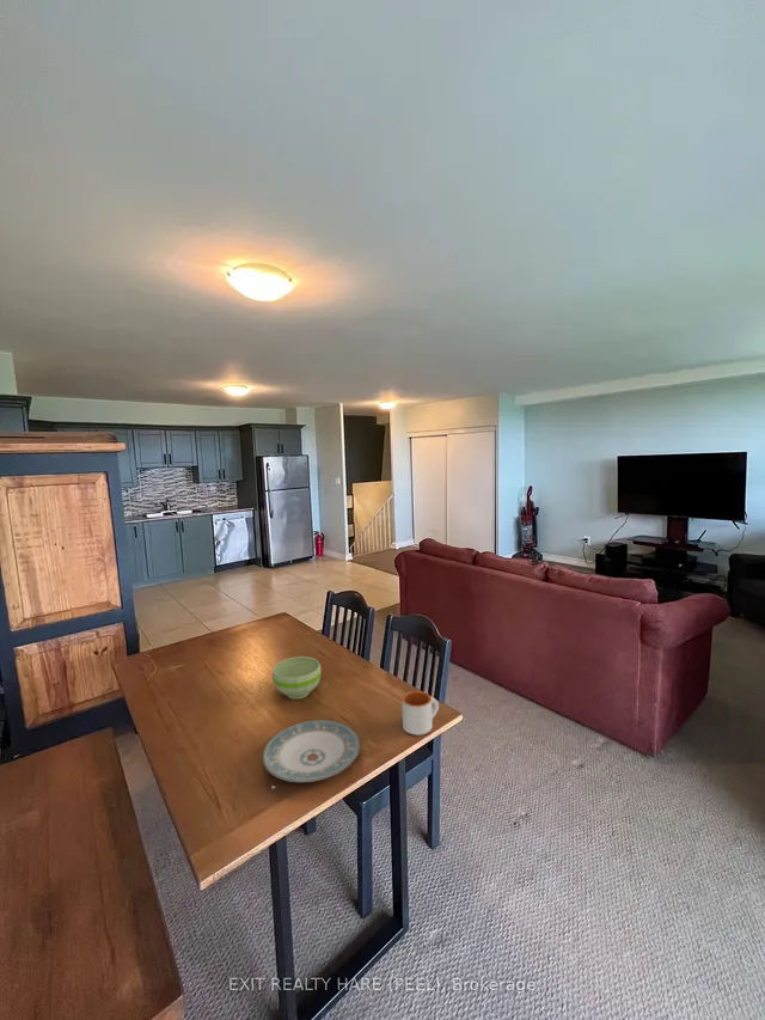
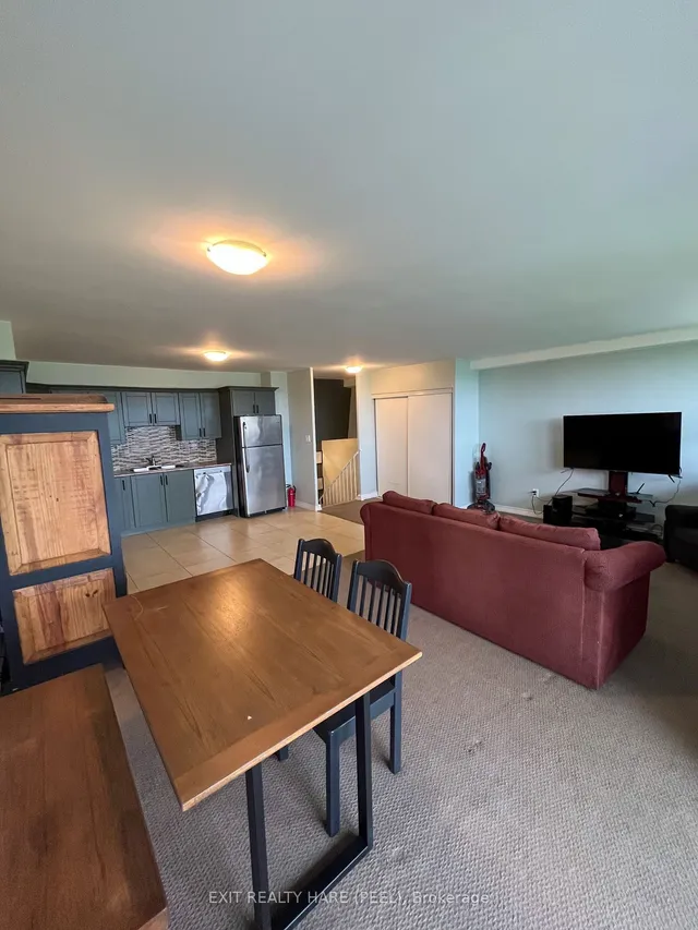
- bowl [271,655,323,700]
- plate [262,719,361,783]
- mug [400,690,440,737]
